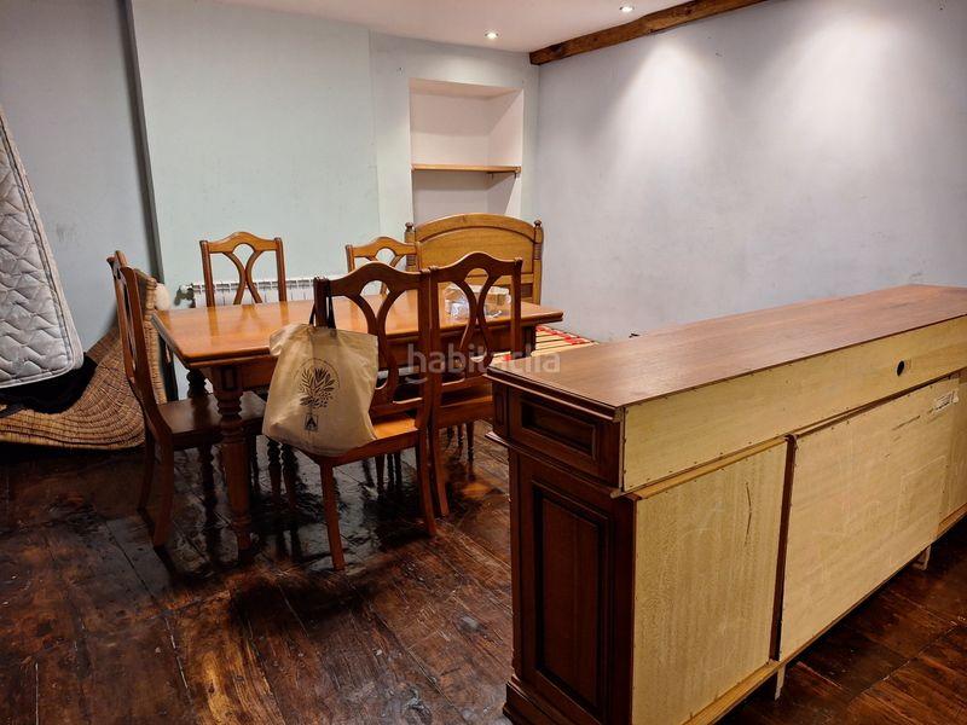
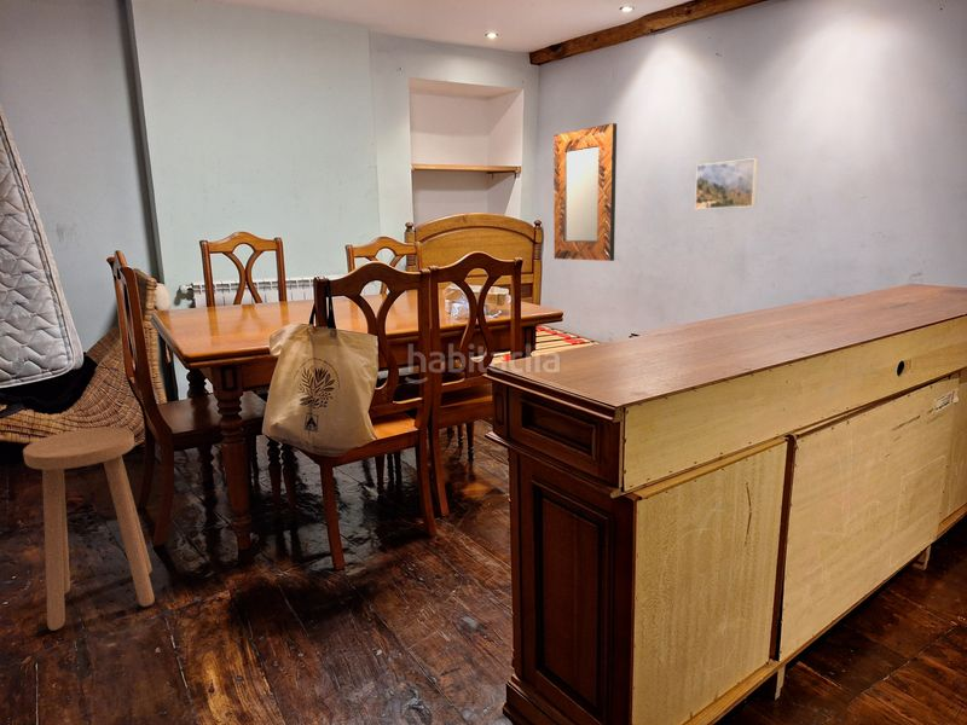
+ home mirror [552,122,618,262]
+ stool [22,427,155,631]
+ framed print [694,157,760,210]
